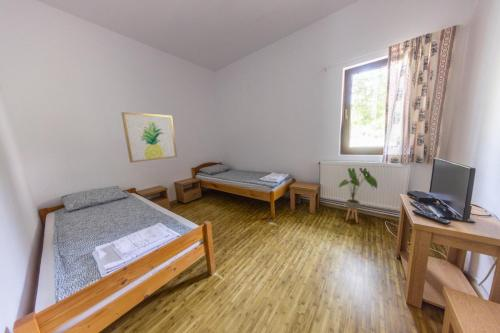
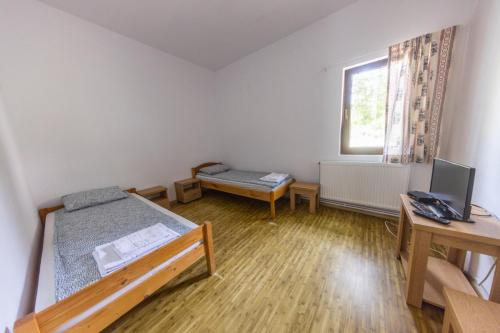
- wall art [120,111,178,164]
- house plant [337,167,378,224]
